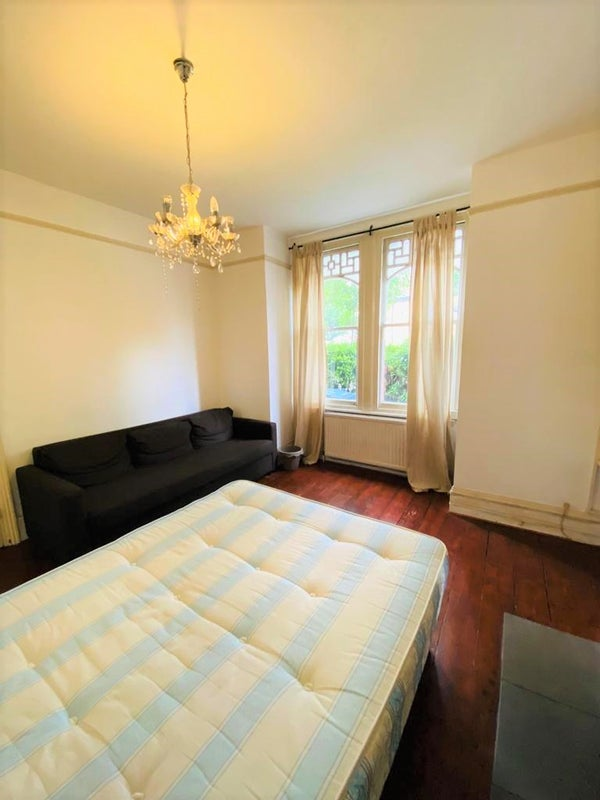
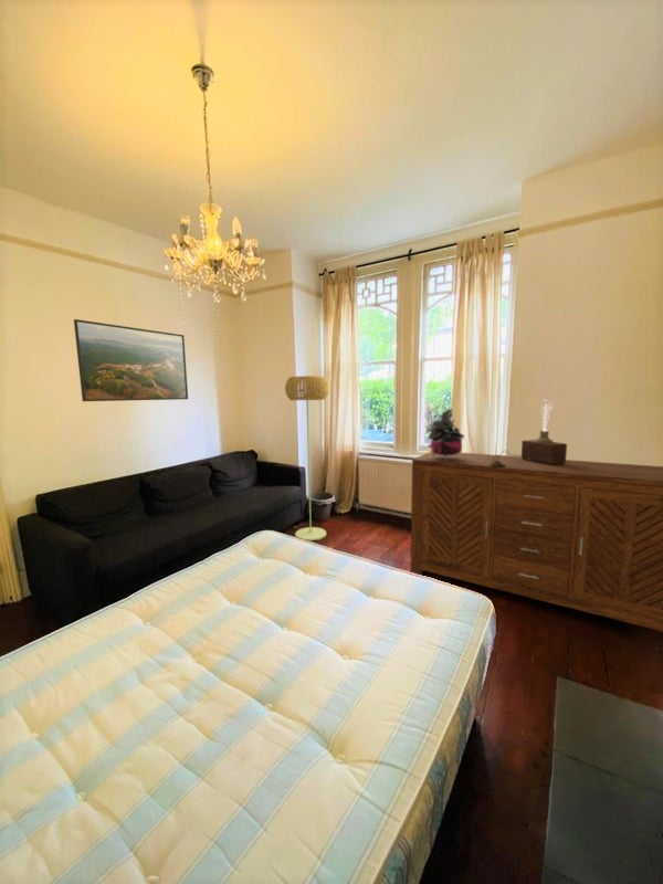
+ table lamp [491,399,568,467]
+ sideboard [410,451,663,632]
+ potted plant [425,408,466,461]
+ floor lamp [284,375,330,543]
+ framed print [73,318,189,402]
